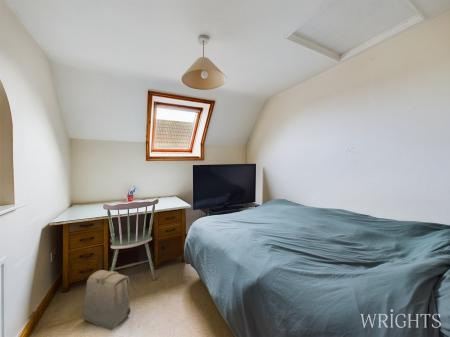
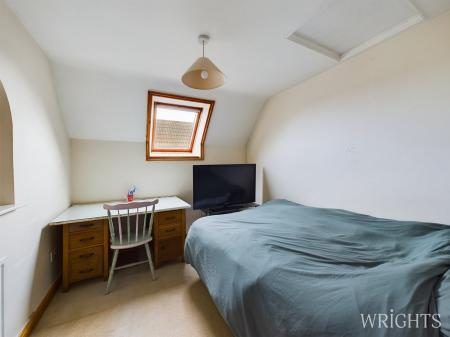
- backpack [81,269,132,331]
